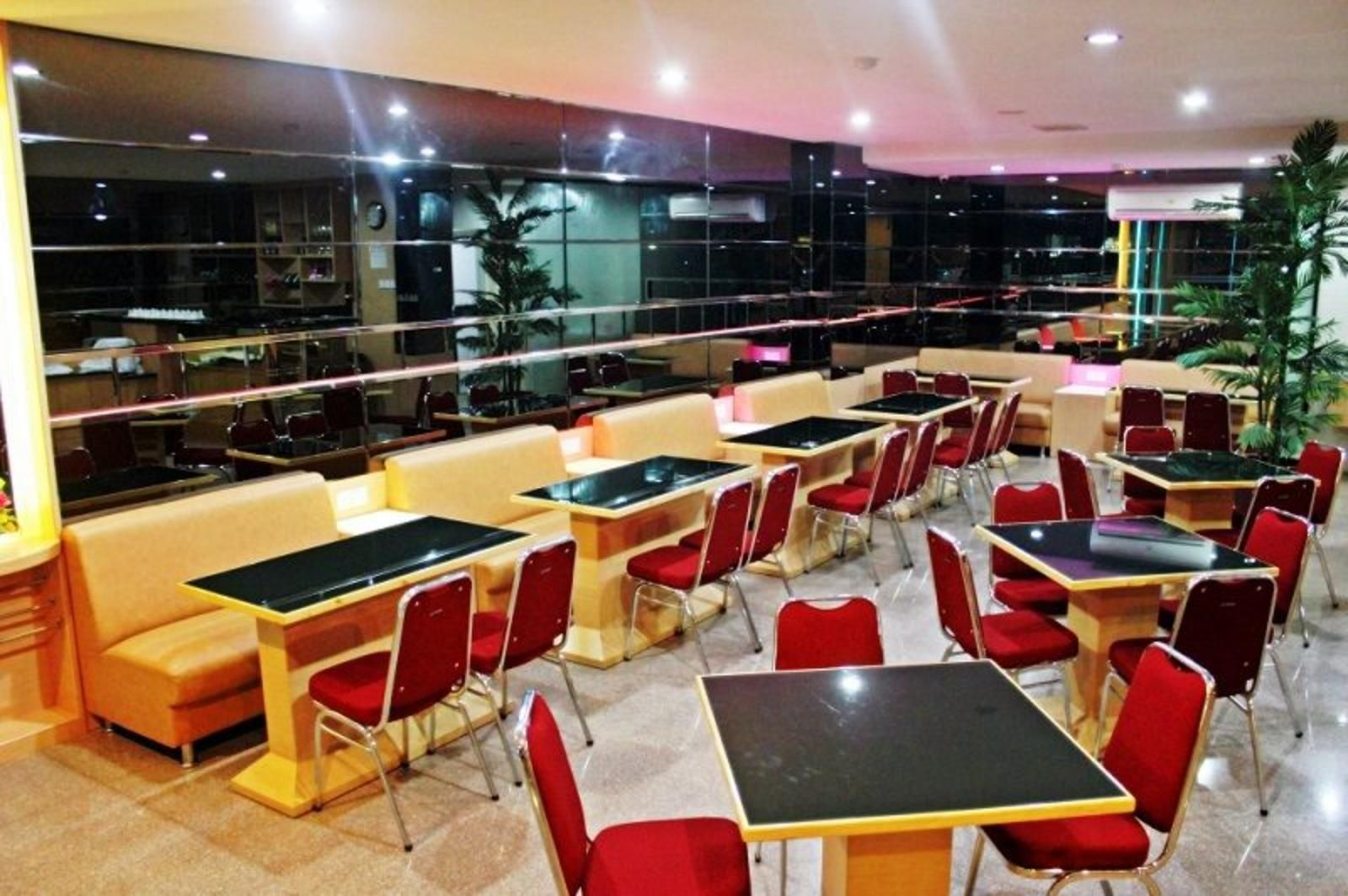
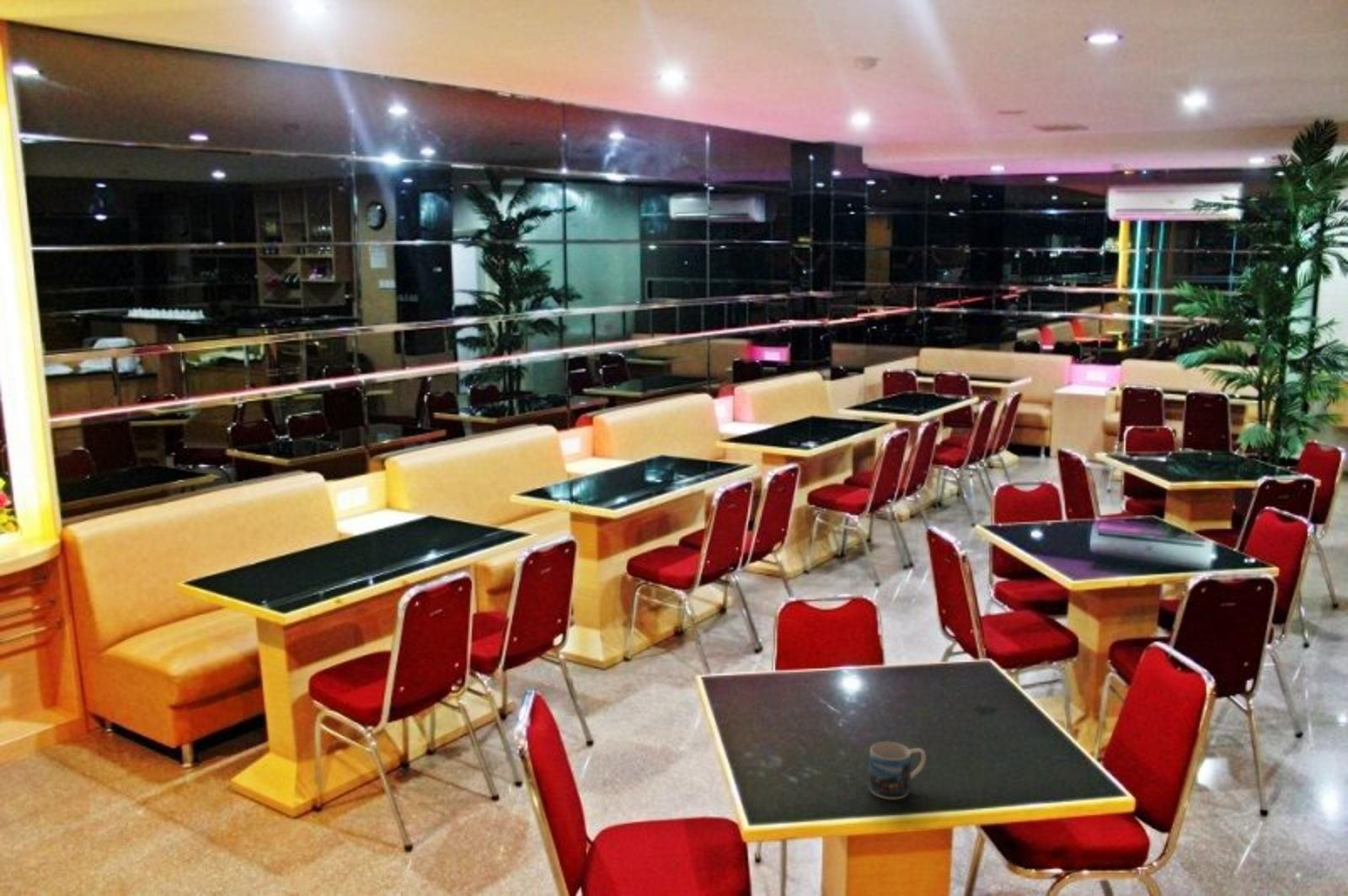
+ mug [868,741,927,800]
